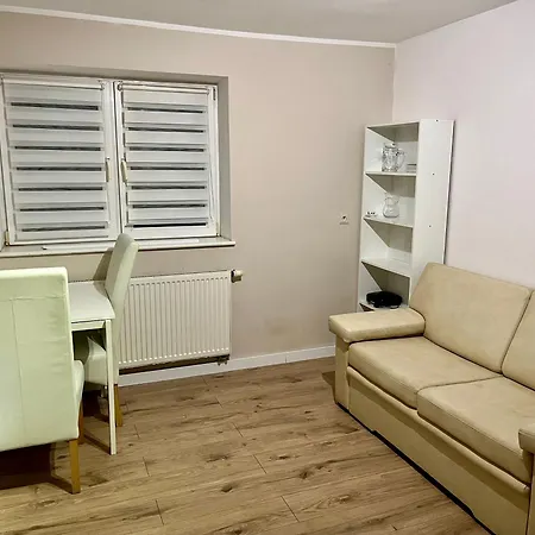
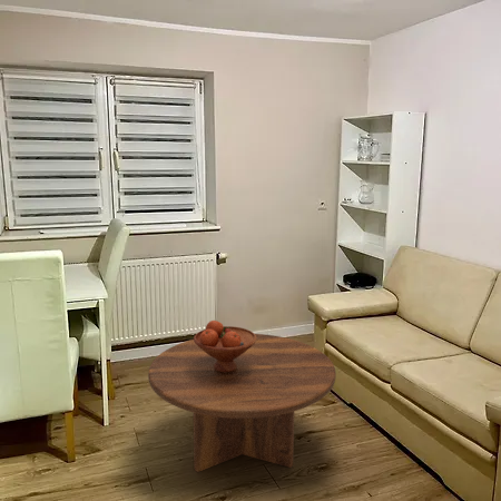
+ coffee table [147,333,337,473]
+ fruit bowl [193,320,257,373]
